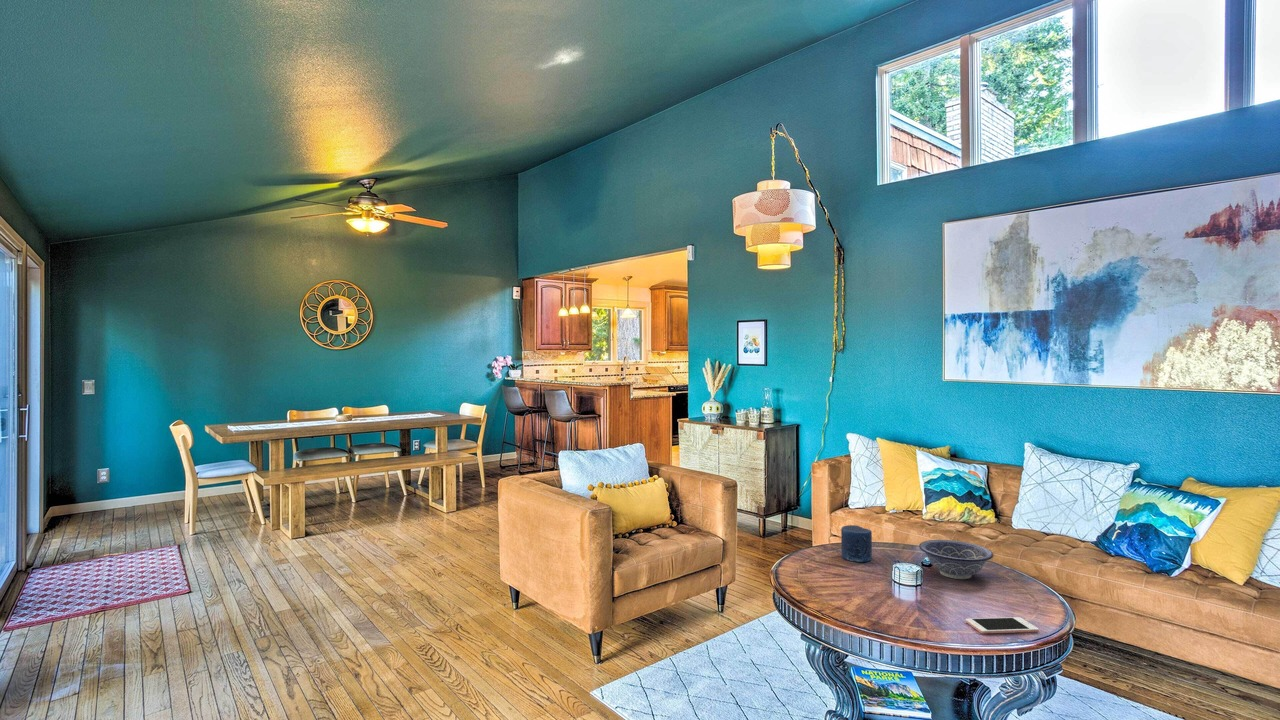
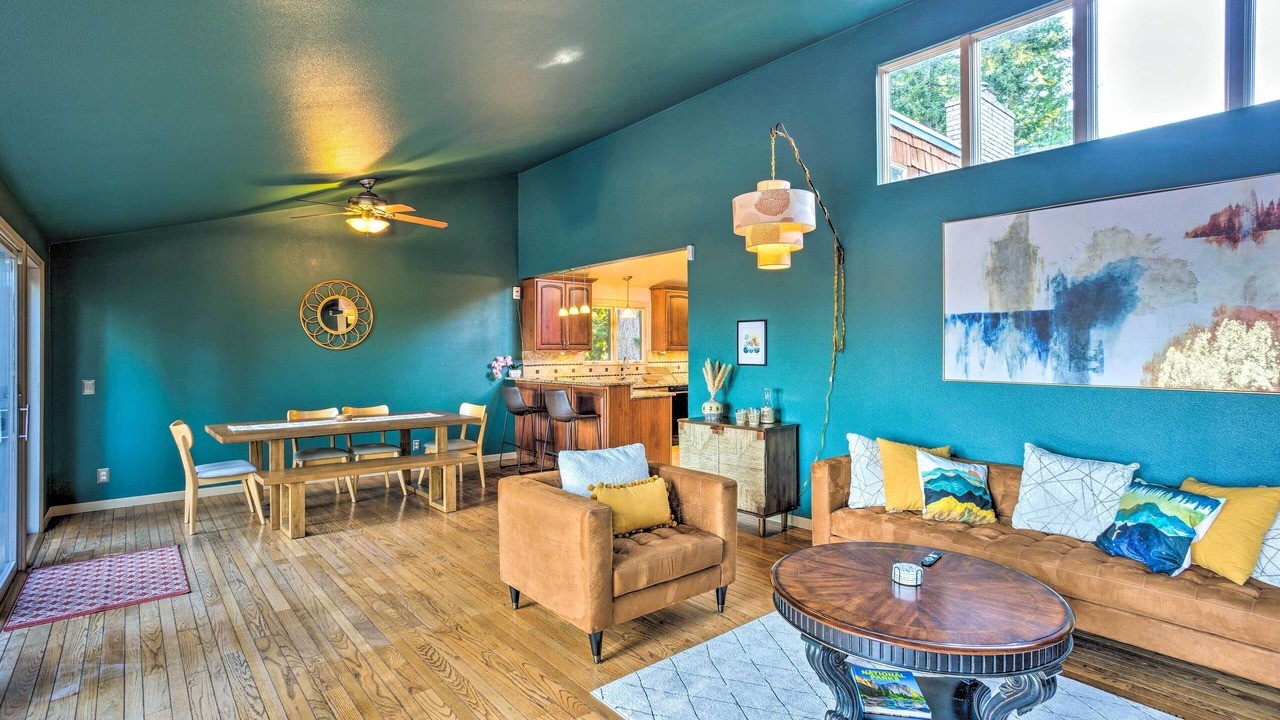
- candle [840,524,873,563]
- decorative bowl [918,539,994,580]
- cell phone [965,616,1040,635]
